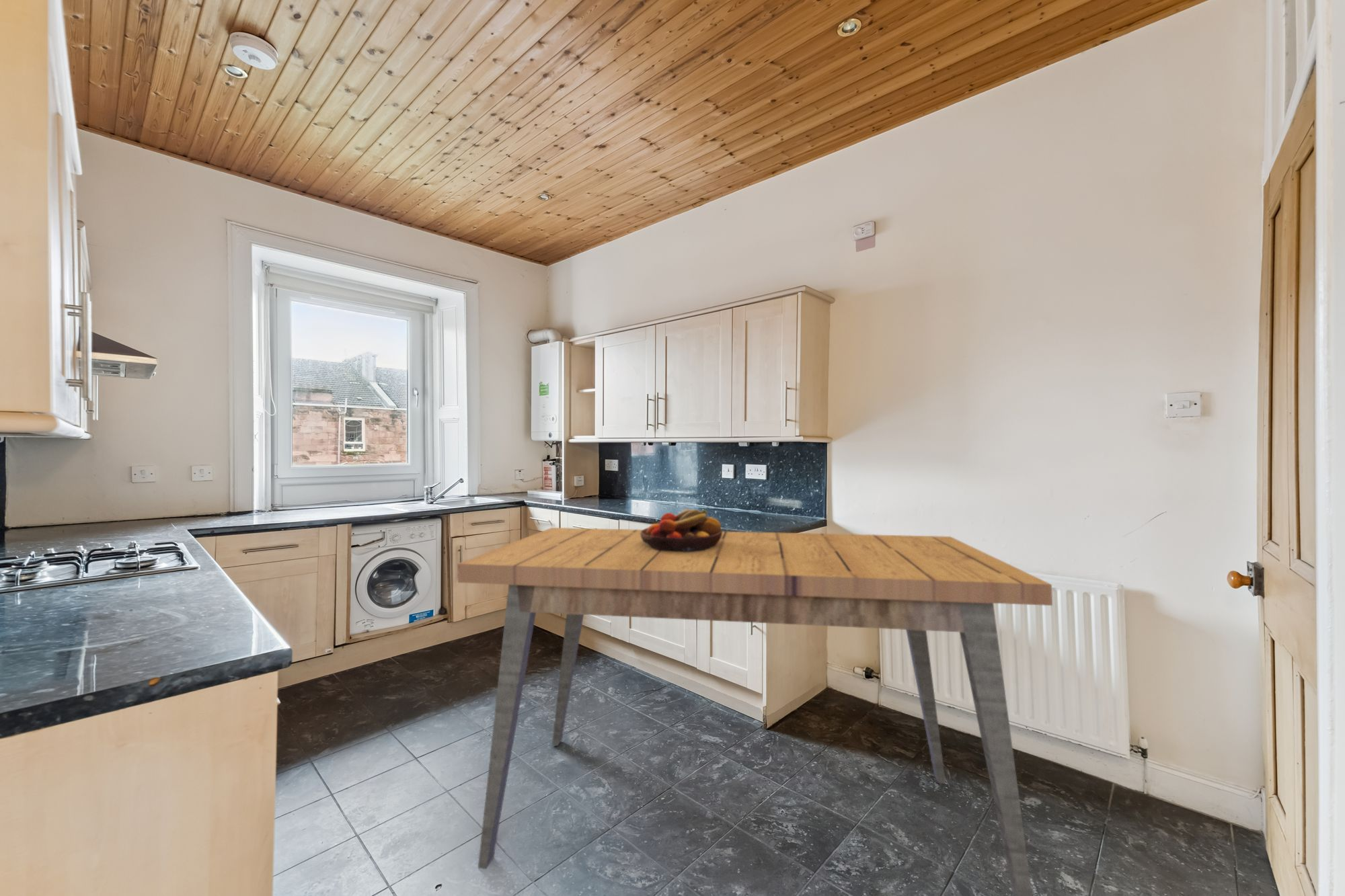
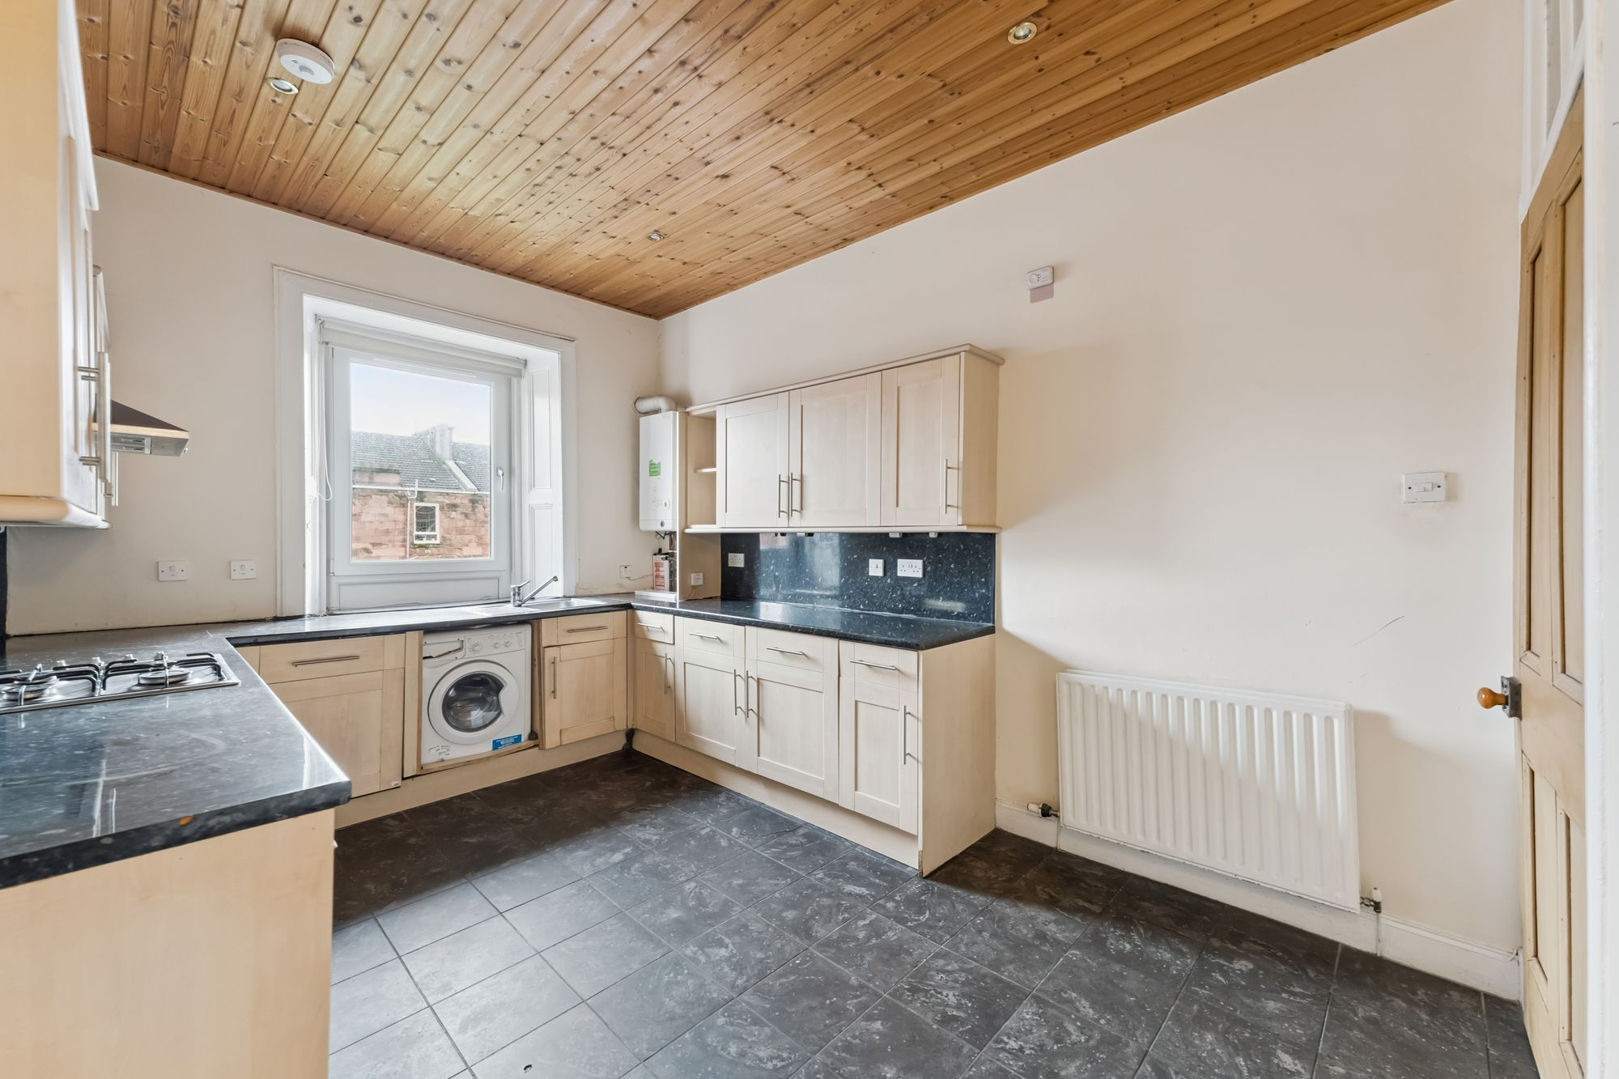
- dining table [457,527,1053,896]
- fruit bowl [640,508,723,553]
